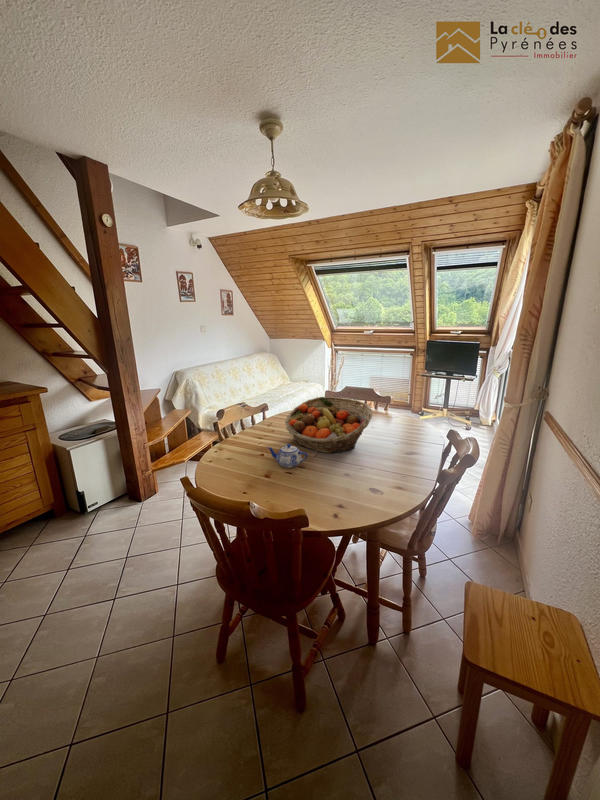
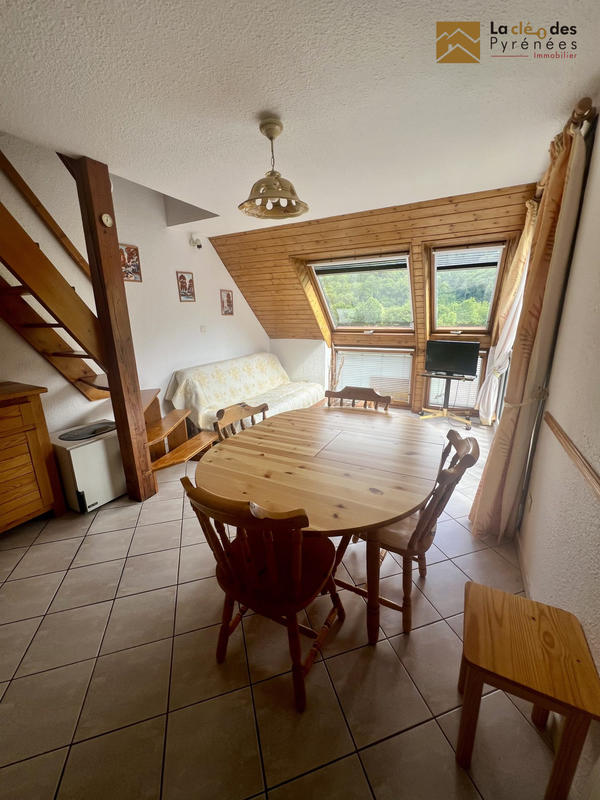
- teapot [266,443,308,469]
- fruit basket [284,396,373,454]
